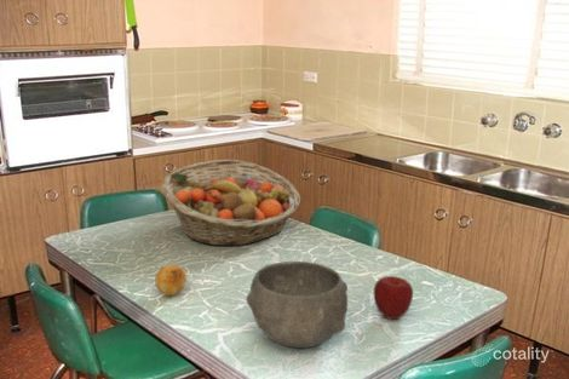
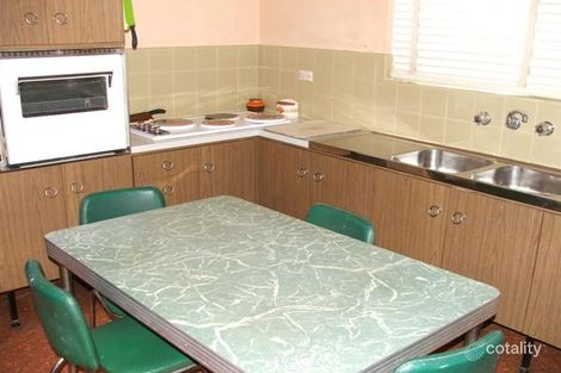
- apple [373,275,414,321]
- fruit basket [161,159,301,247]
- bowl [245,260,349,349]
- fruit [154,264,188,297]
